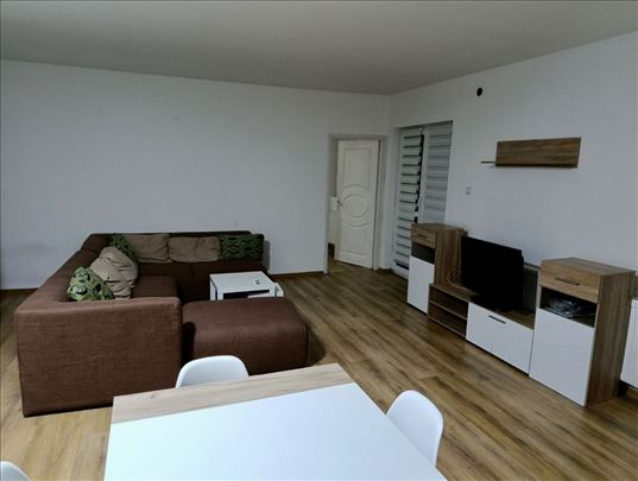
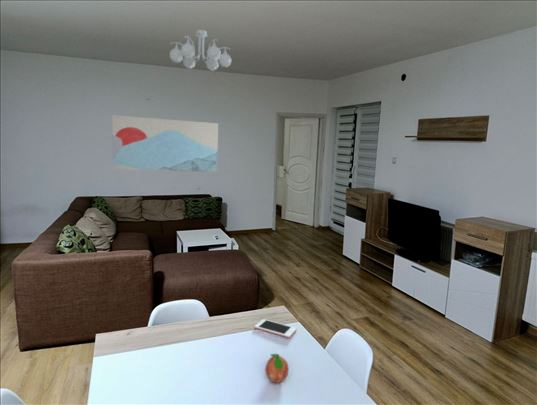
+ fruit [264,353,290,384]
+ ceiling light fixture [169,29,232,72]
+ wall art [111,114,219,173]
+ cell phone [254,318,298,339]
